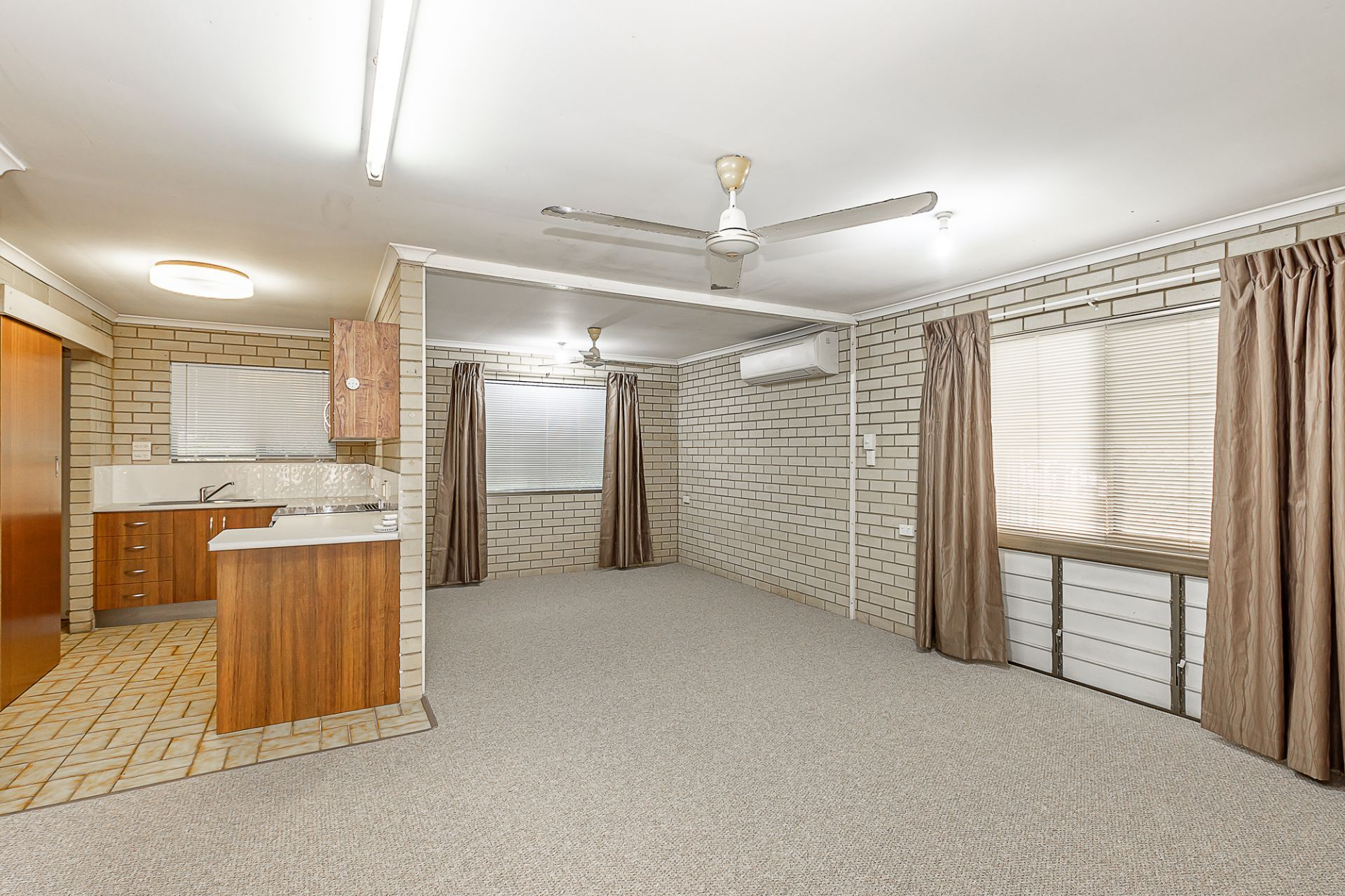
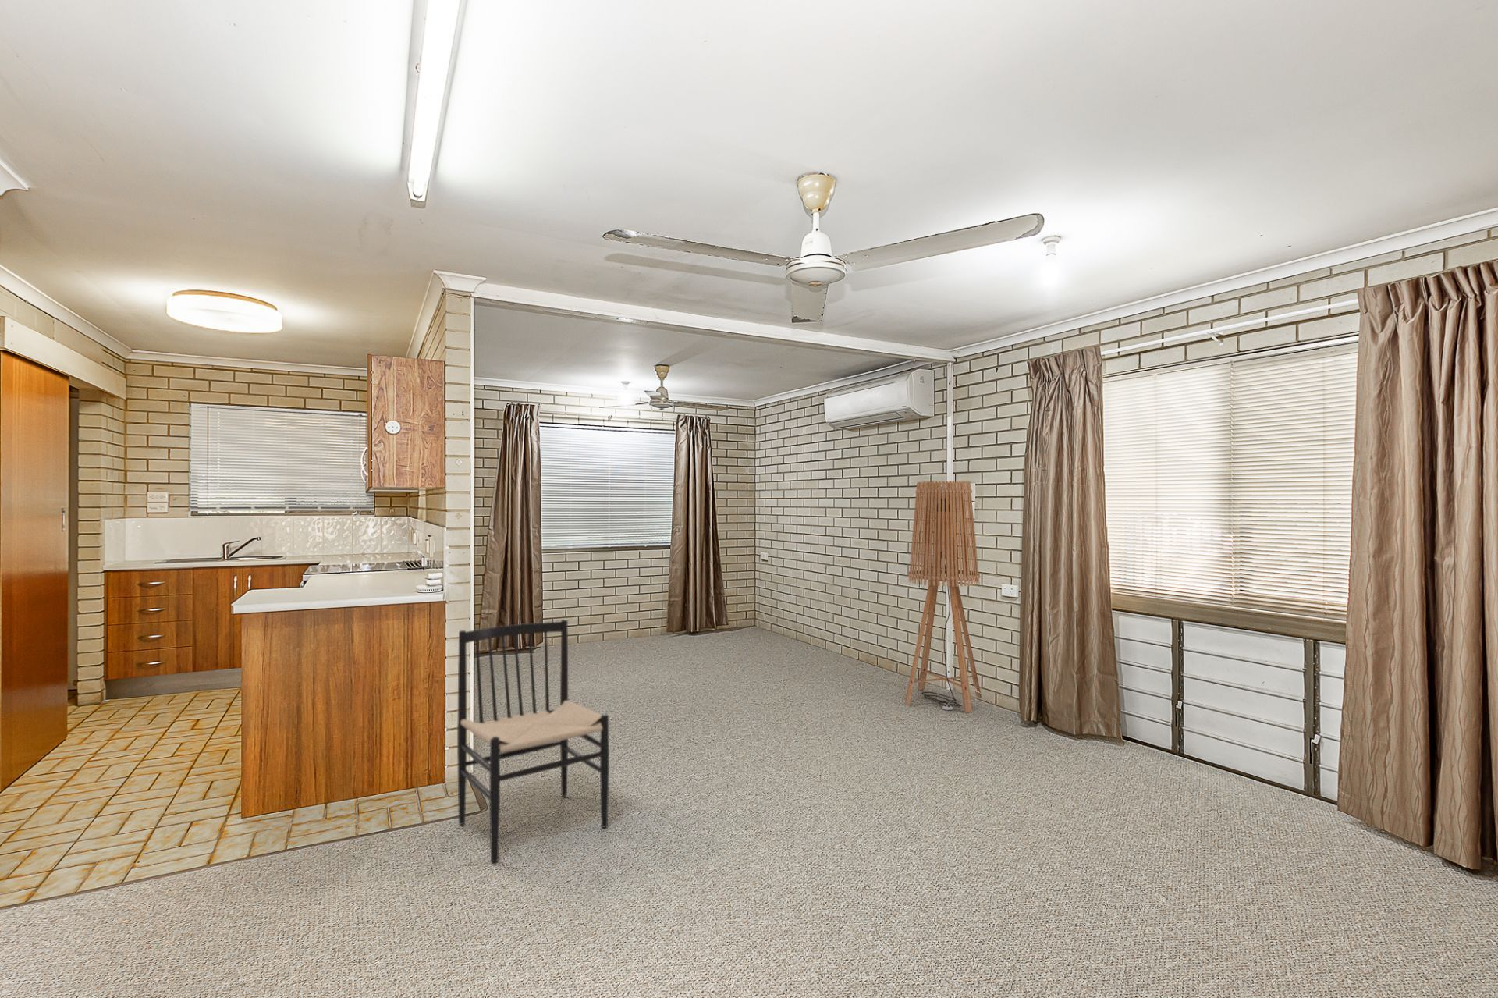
+ chair [457,619,610,863]
+ floor lamp [904,481,982,713]
